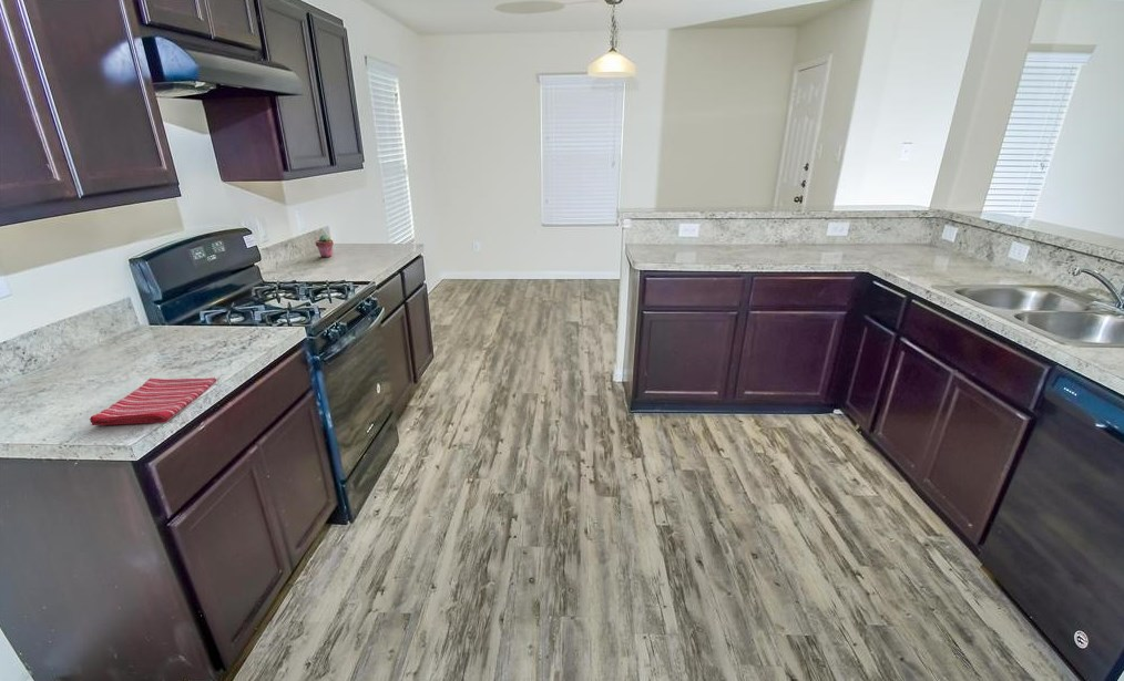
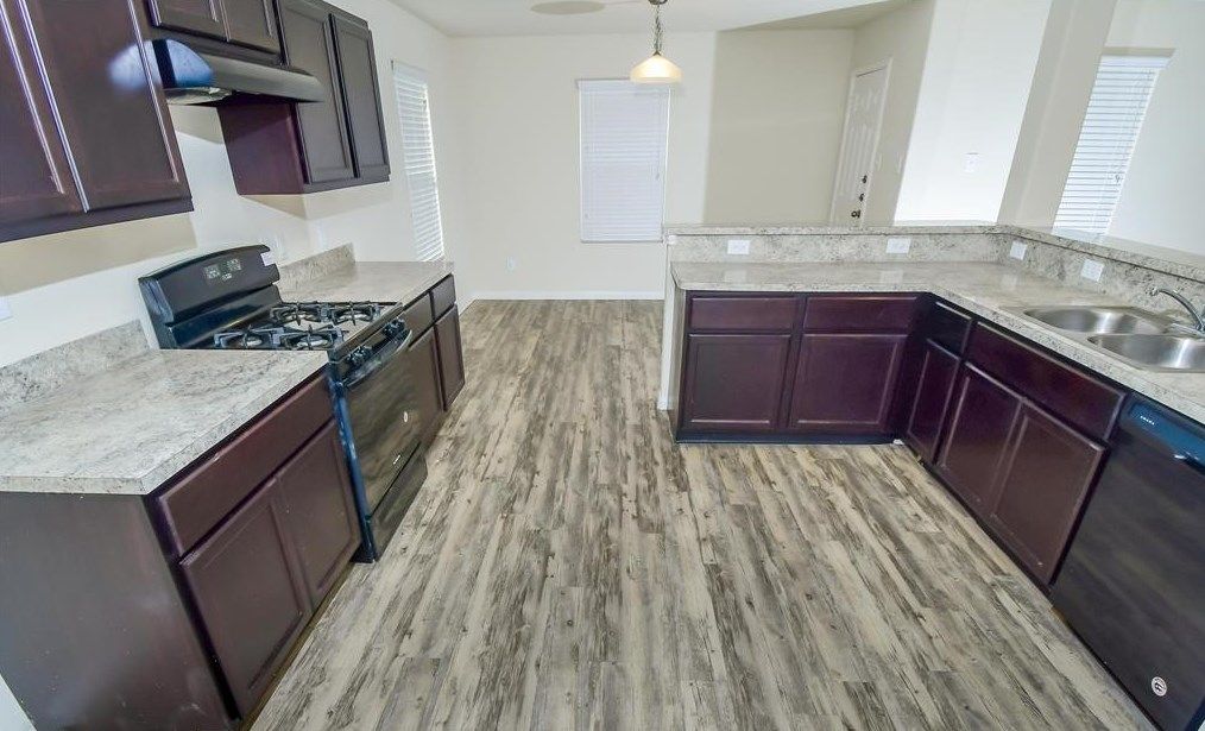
- dish towel [89,376,217,426]
- potted succulent [315,234,334,258]
